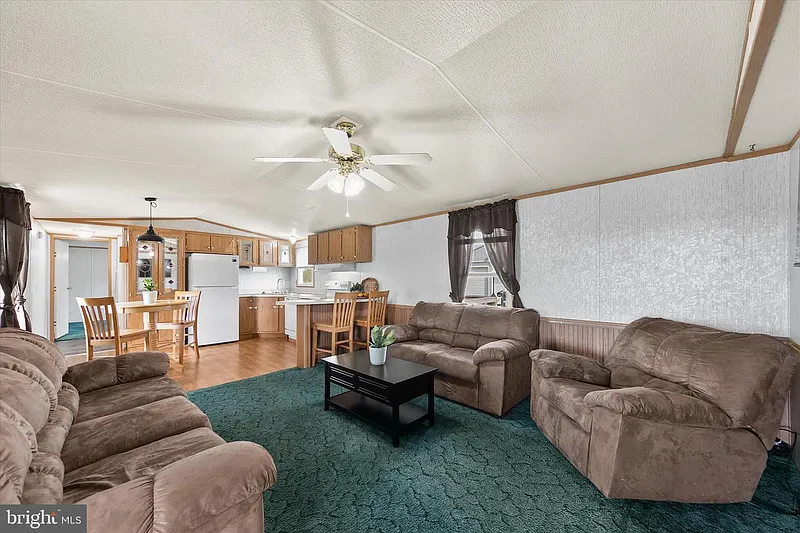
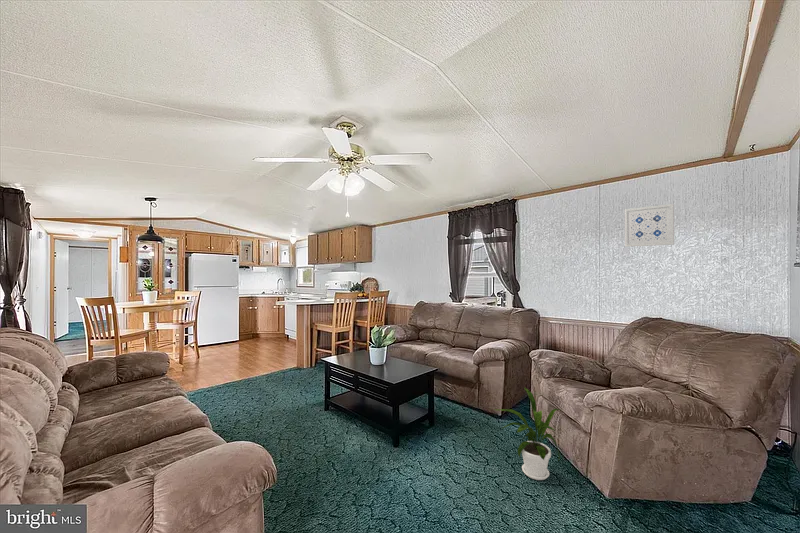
+ wall art [624,203,675,248]
+ house plant [493,387,562,481]
